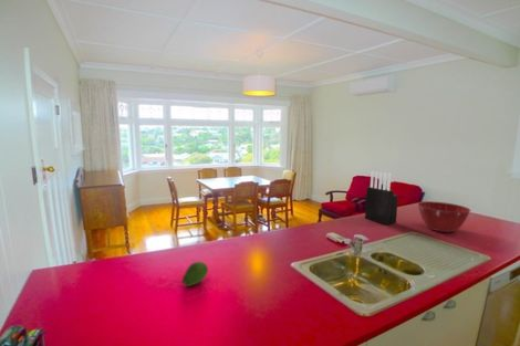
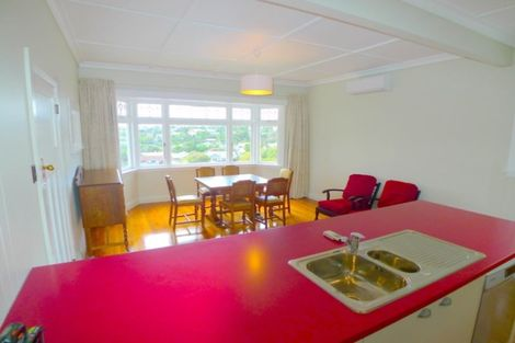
- mixing bowl [417,200,471,233]
- knife block [364,170,399,226]
- fruit [181,260,209,287]
